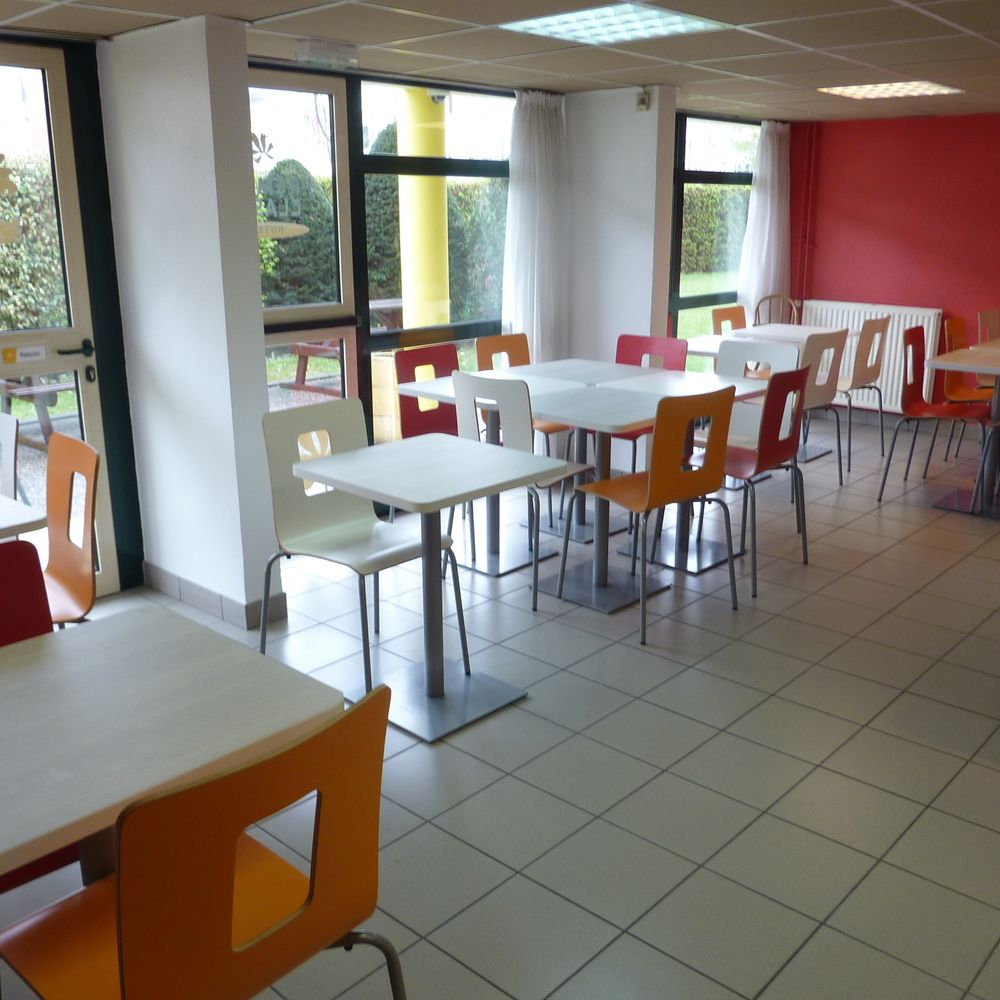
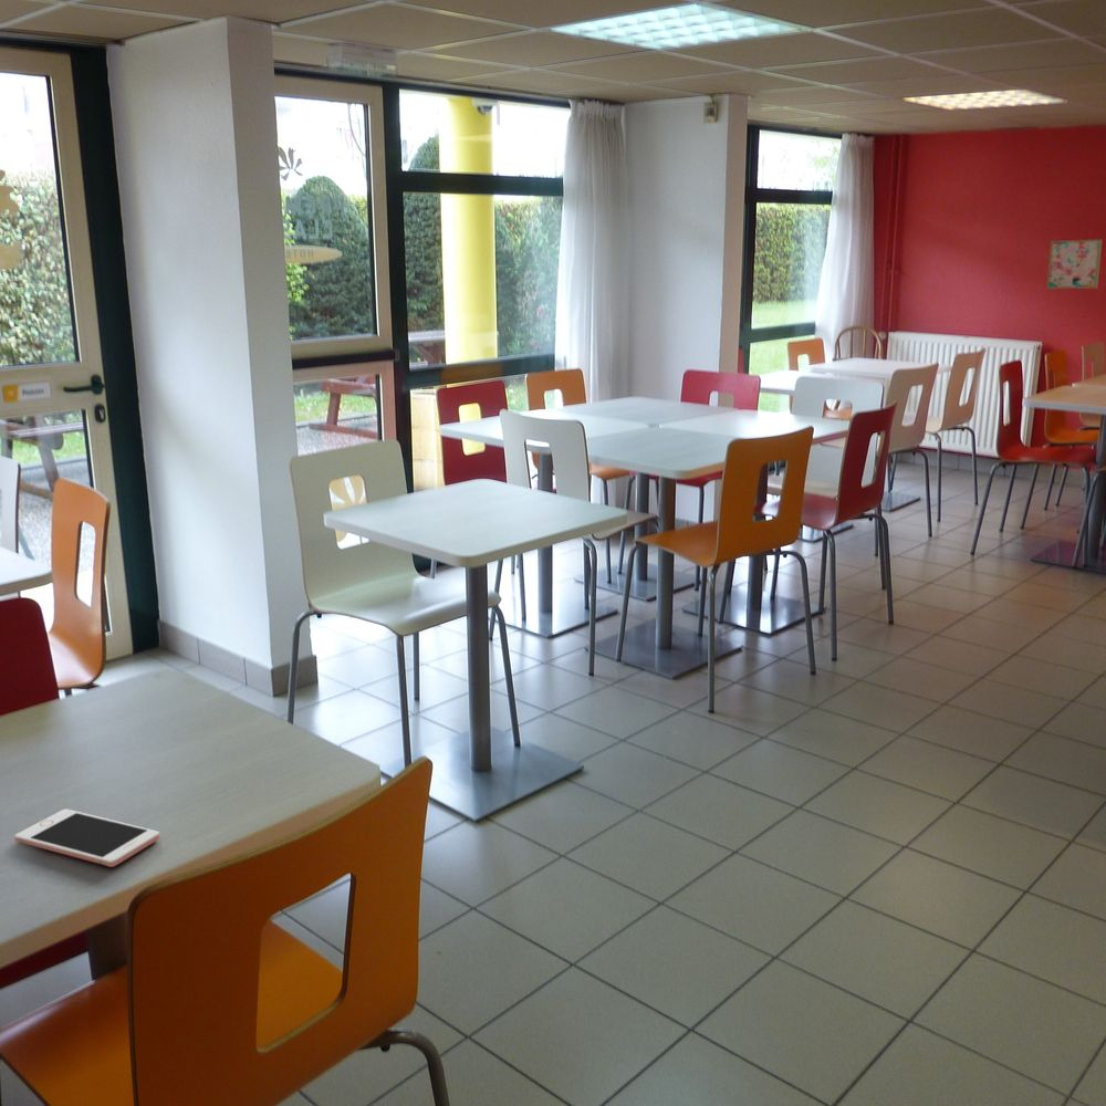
+ cell phone [13,808,160,868]
+ wall art [1046,238,1103,290]
